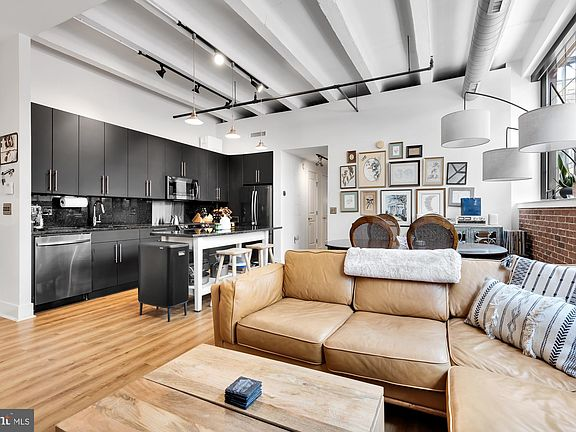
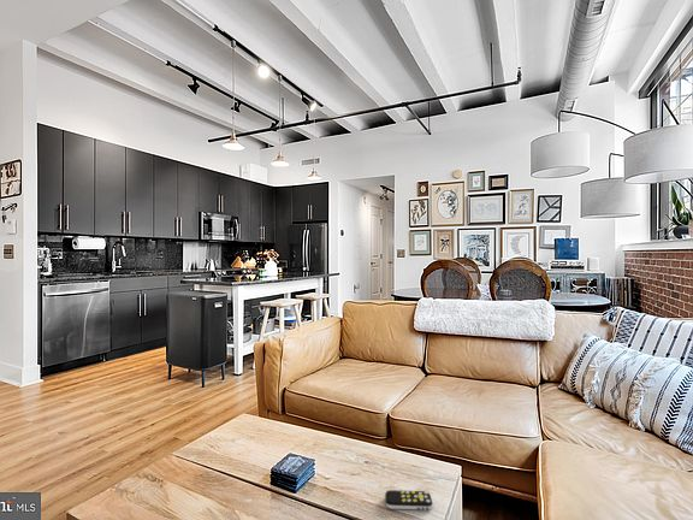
+ remote control [384,489,433,510]
